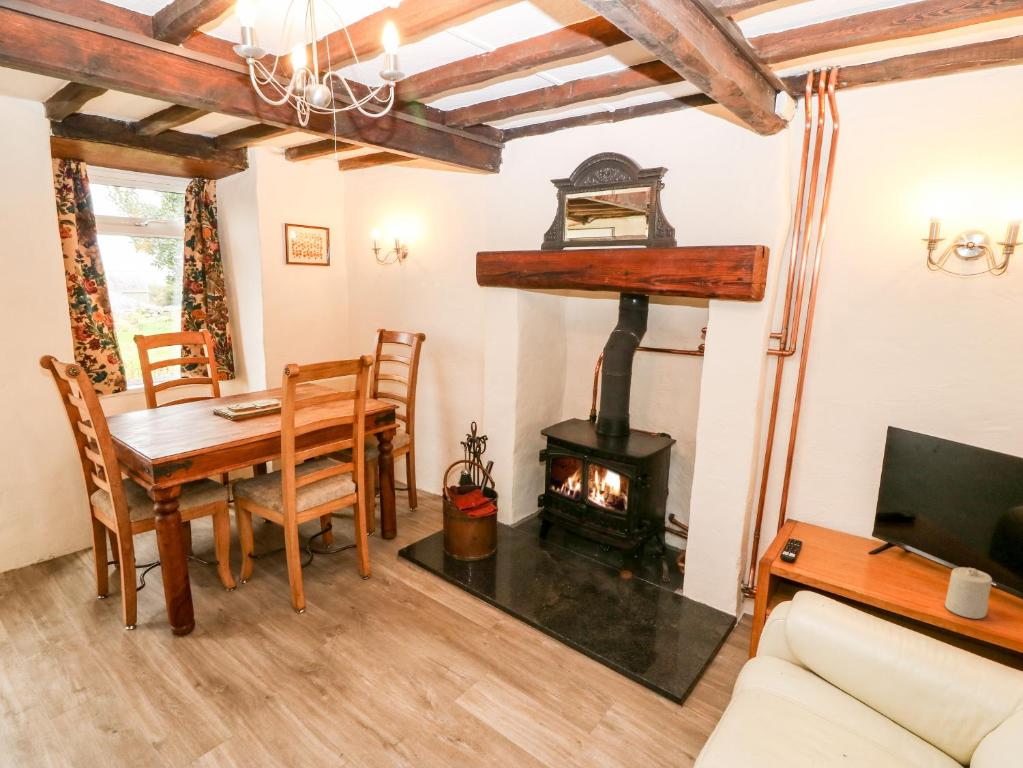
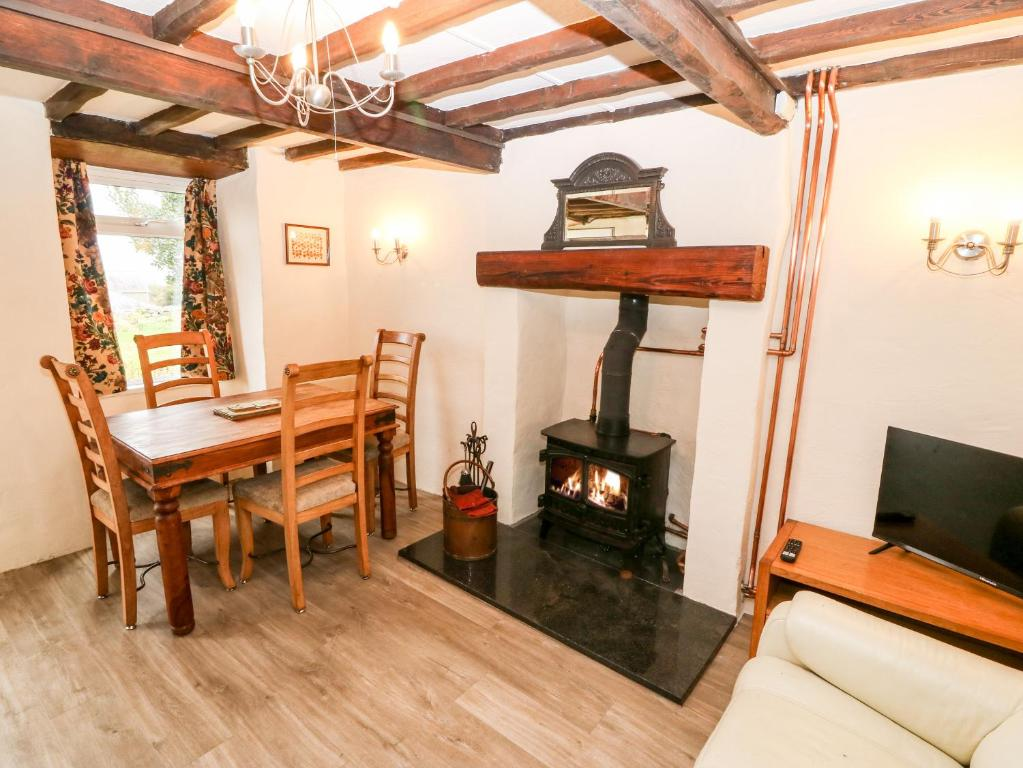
- candle [944,566,993,620]
